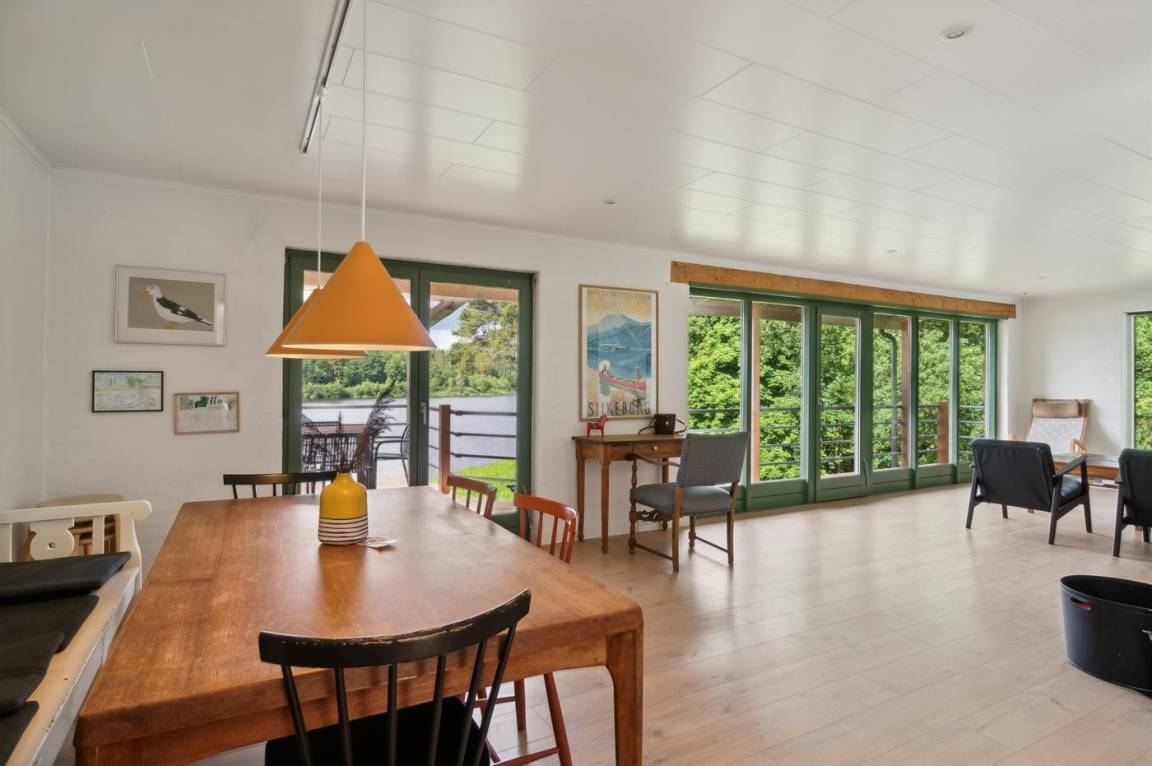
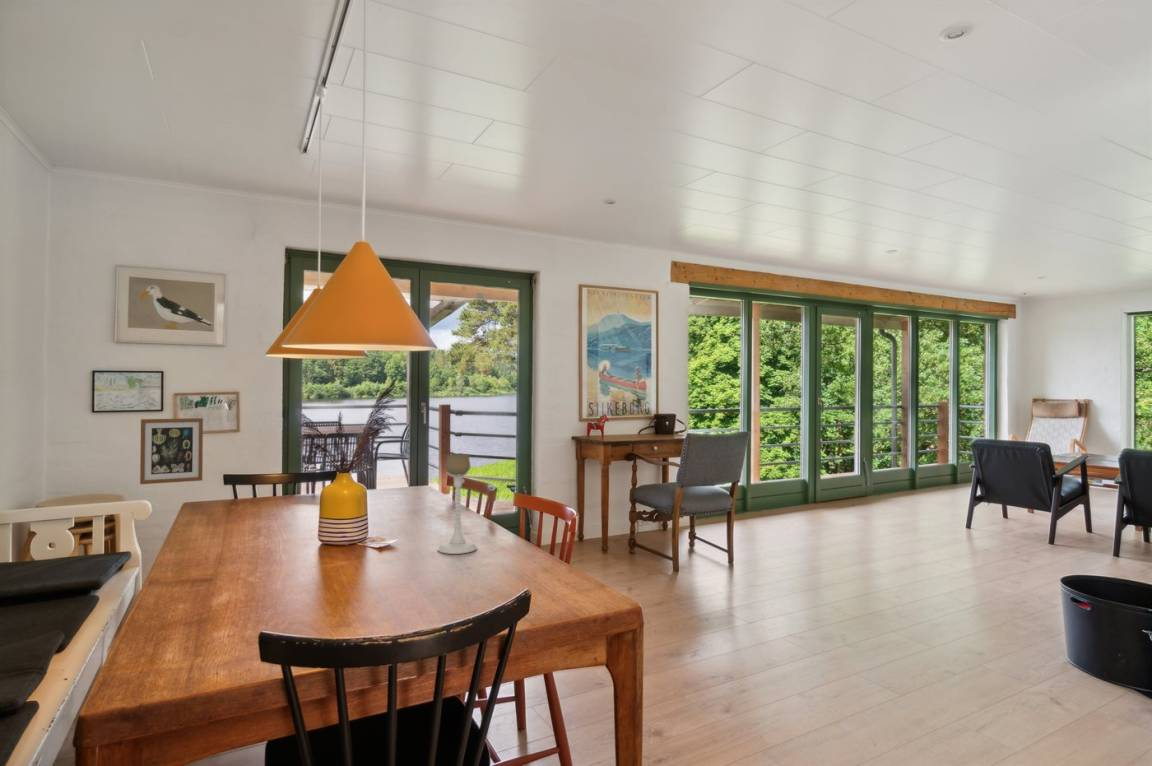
+ wall art [139,417,204,485]
+ candle holder [437,453,478,555]
